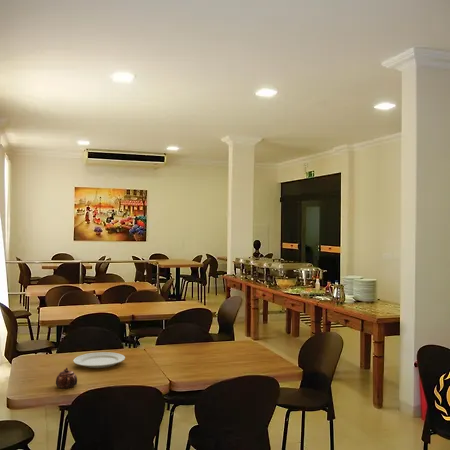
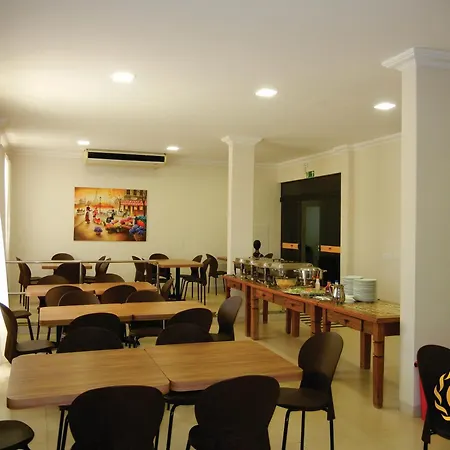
- teapot [55,366,78,389]
- chinaware [72,351,126,369]
